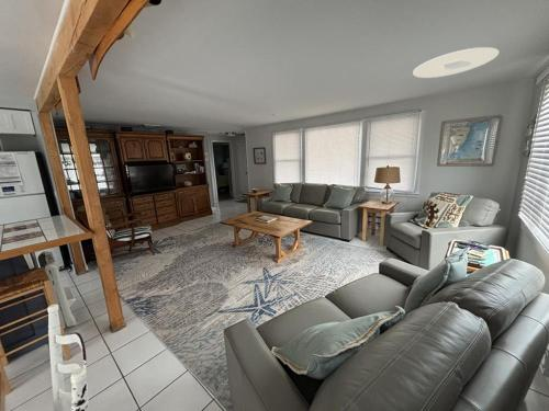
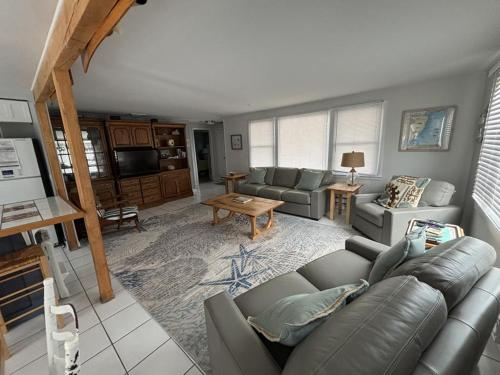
- ceiling light [412,46,500,79]
